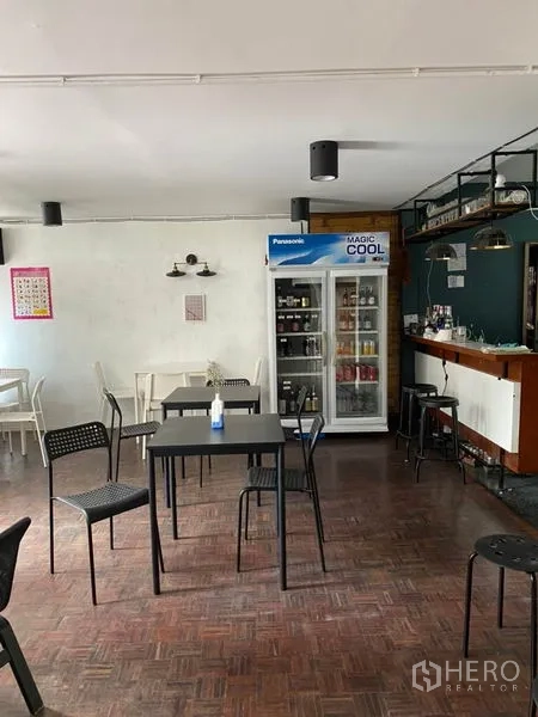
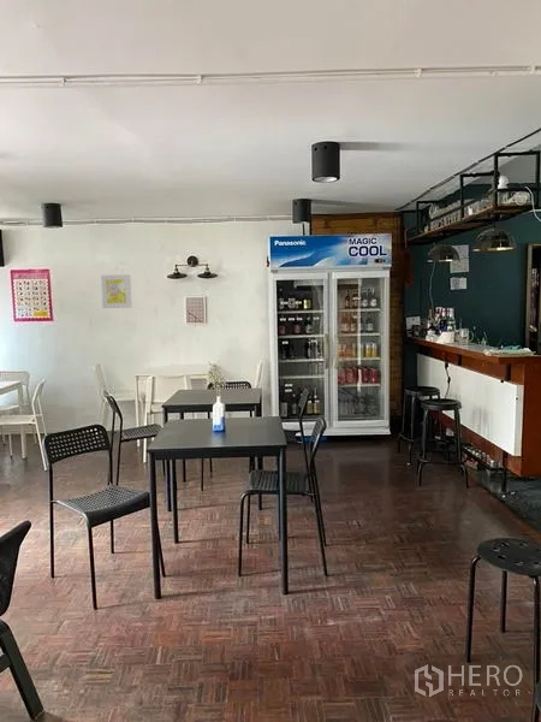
+ wall art [100,273,132,309]
